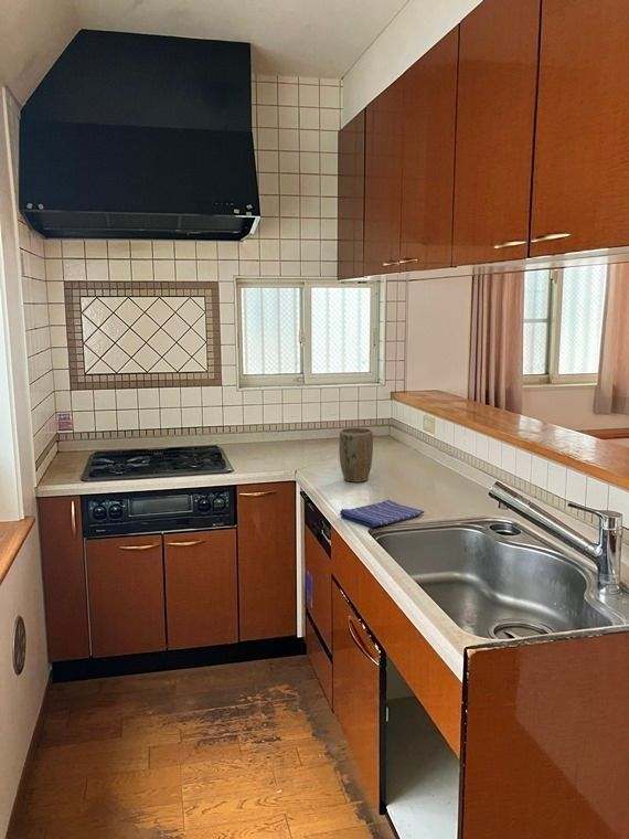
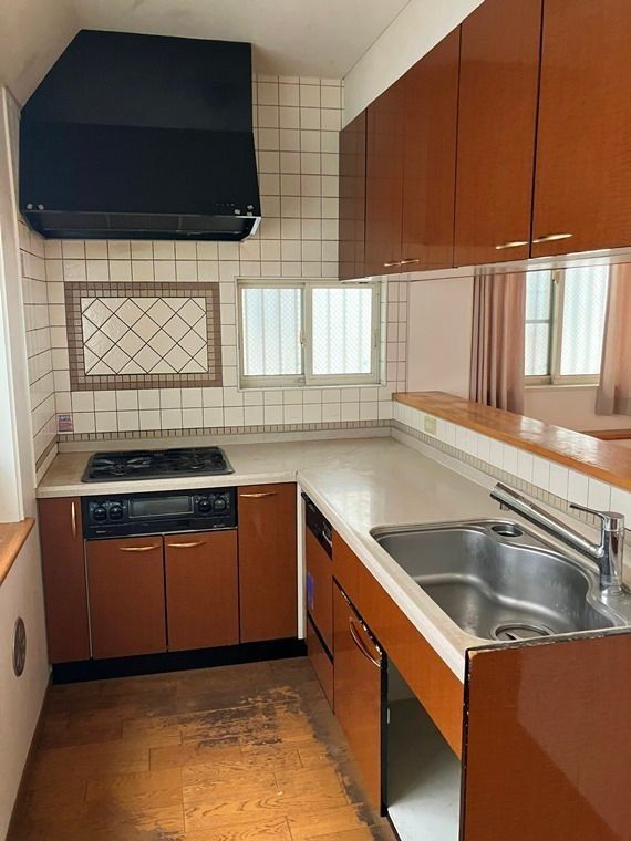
- plant pot [338,426,374,484]
- dish towel [339,499,426,528]
